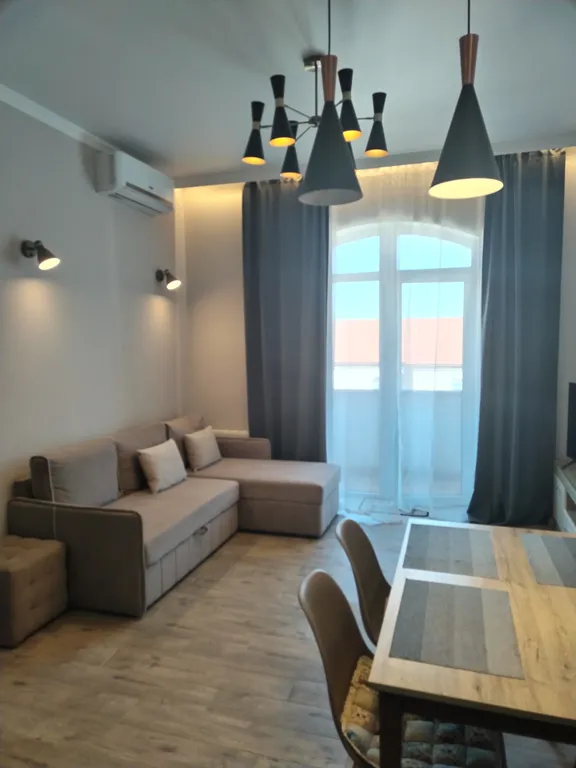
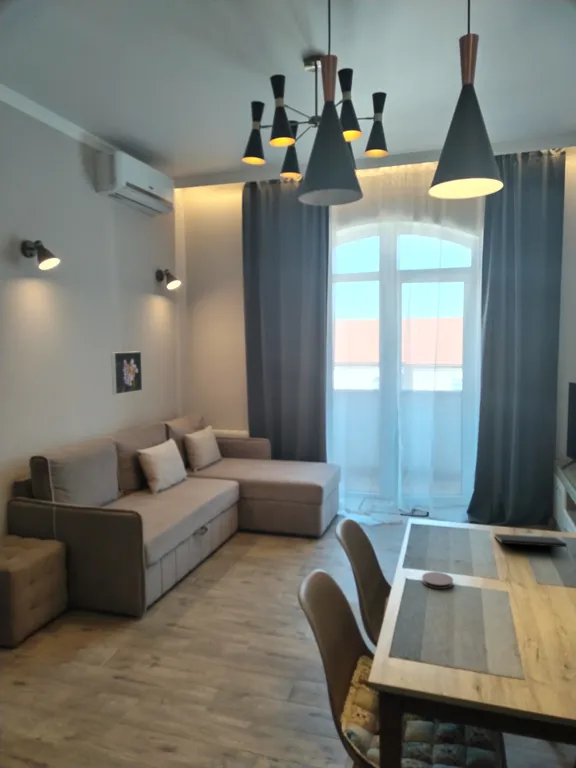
+ coaster [421,571,454,590]
+ notepad [494,533,569,556]
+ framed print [110,351,143,395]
